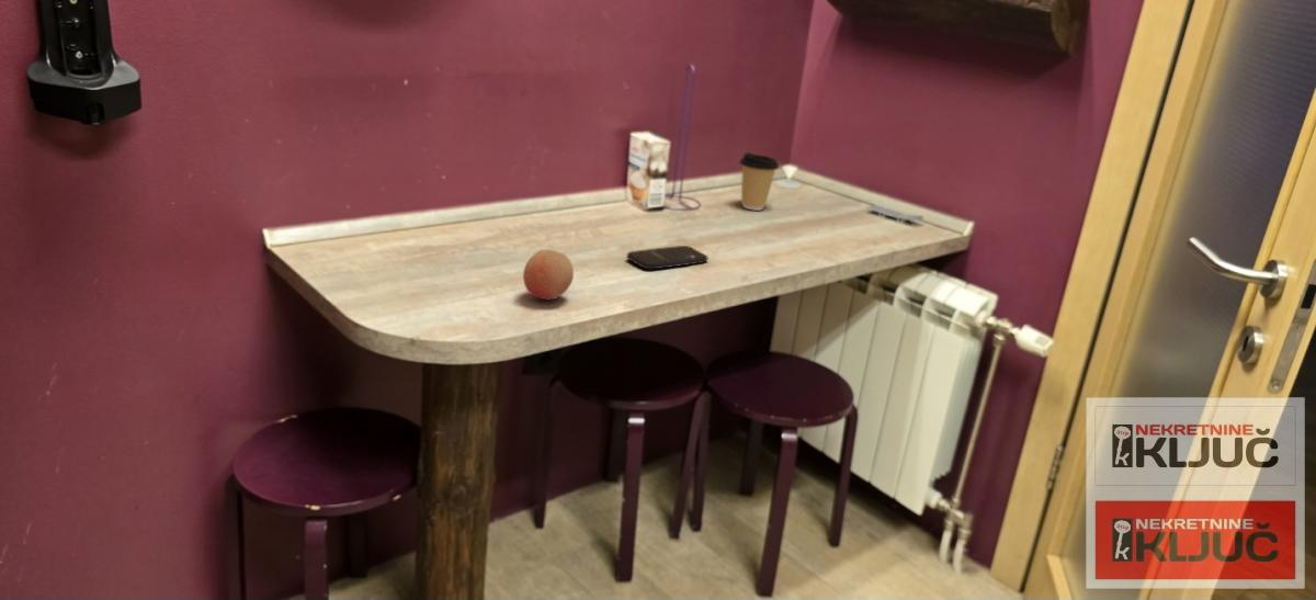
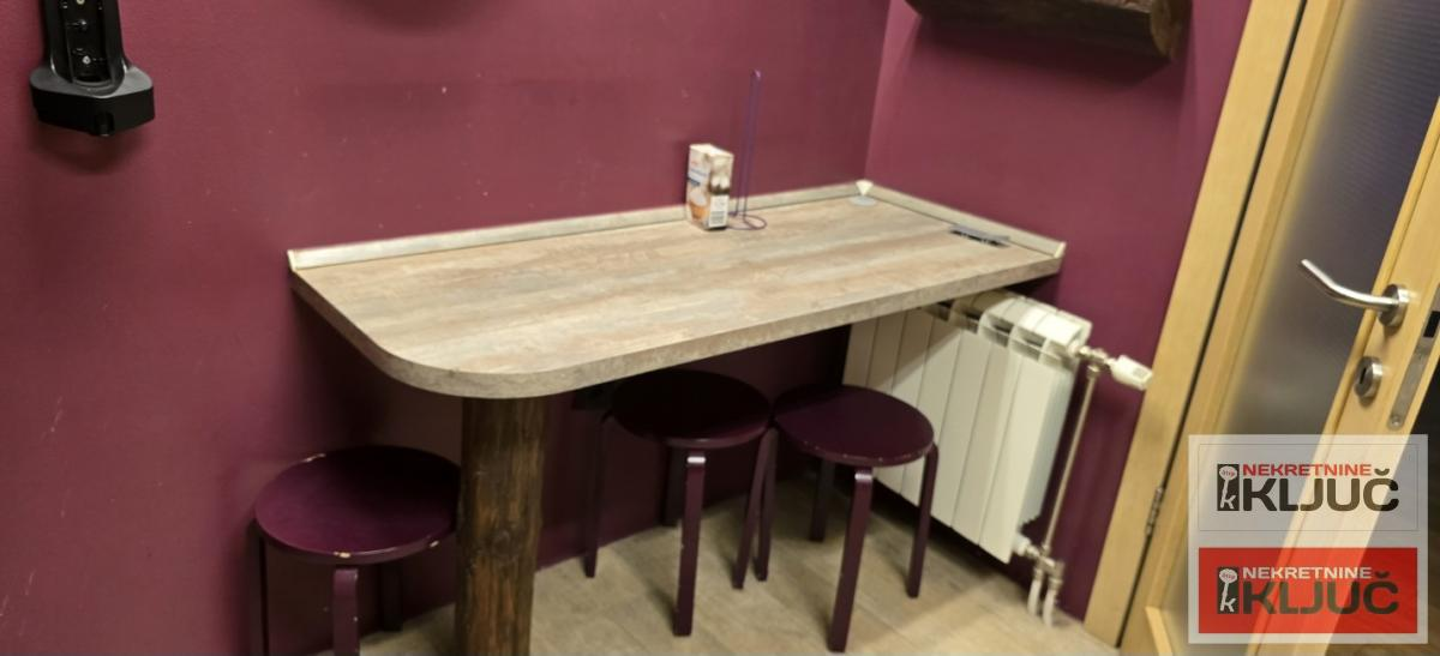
- fruit [522,249,575,301]
- smartphone [626,245,708,270]
- coffee cup [738,151,780,212]
